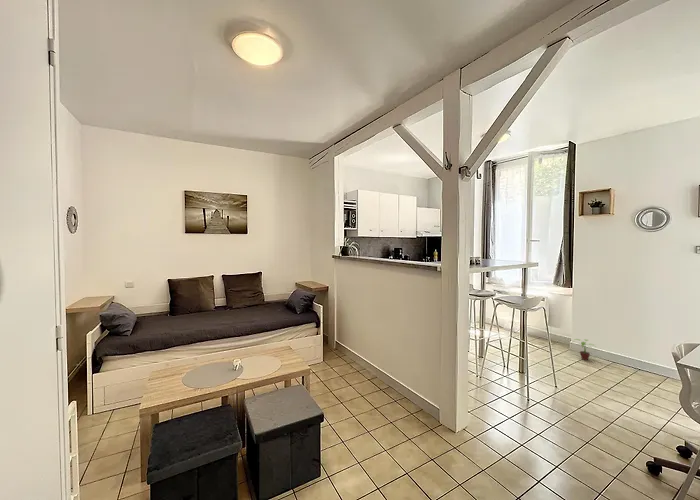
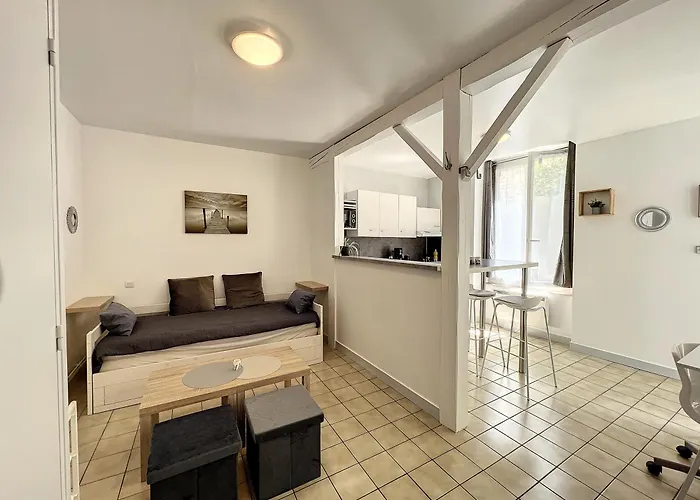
- potted plant [572,338,596,361]
